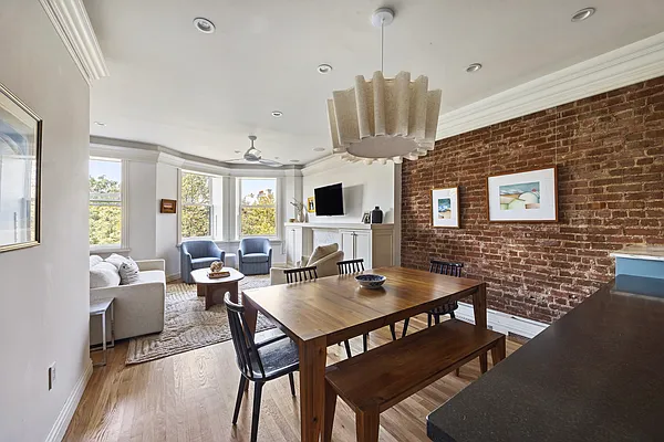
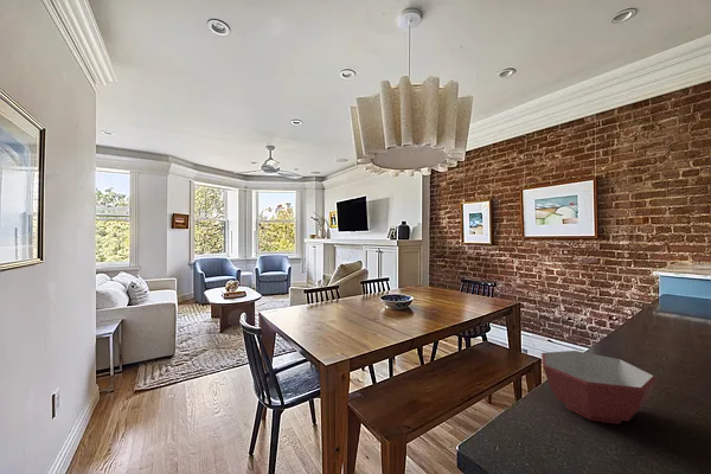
+ bowl [540,350,659,425]
